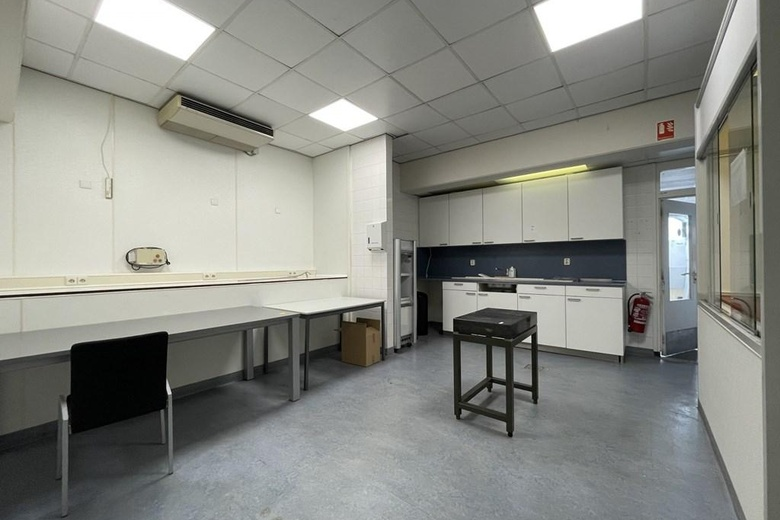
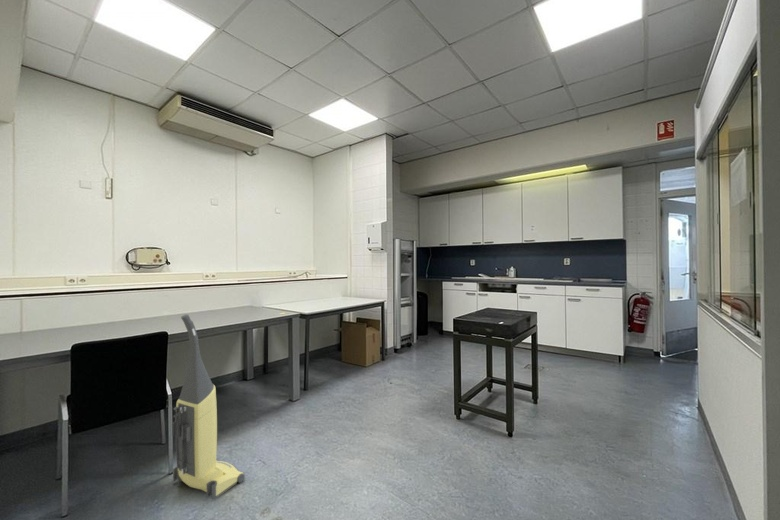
+ vacuum cleaner [171,313,246,500]
